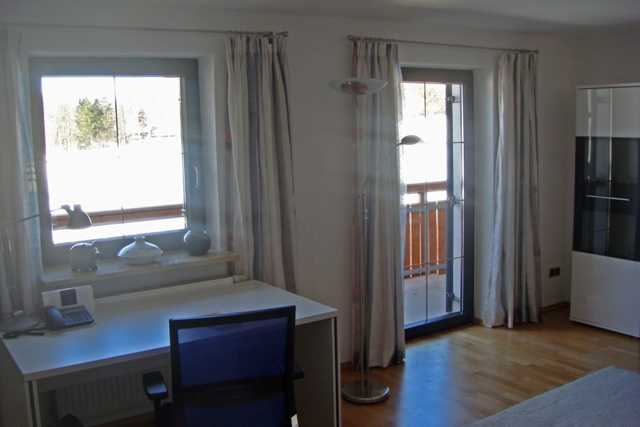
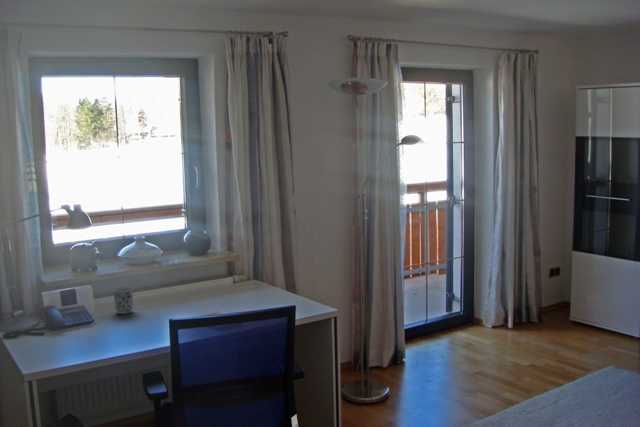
+ cup [111,286,135,315]
